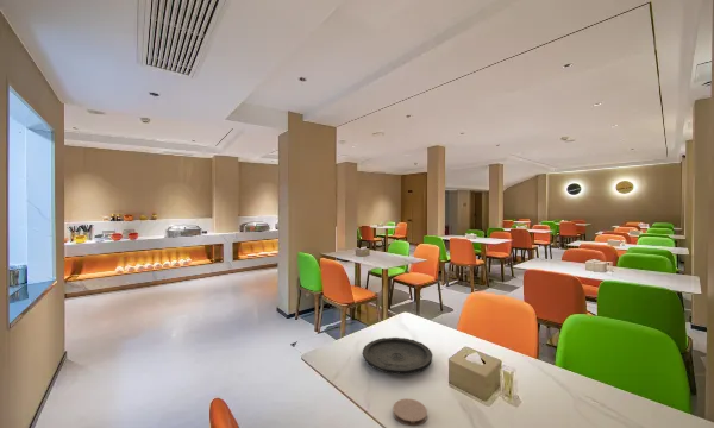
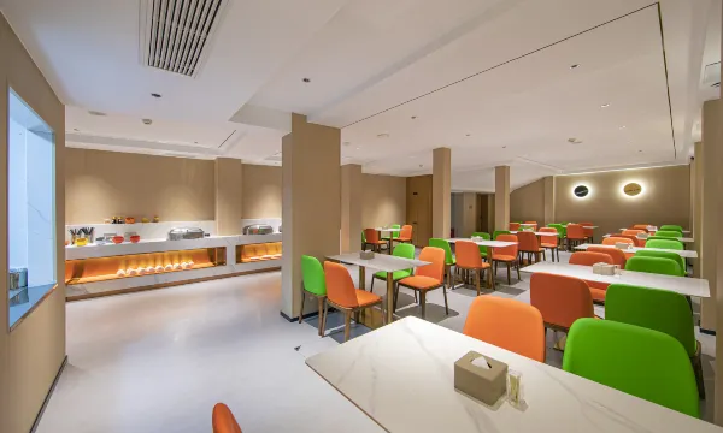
- plate [362,336,433,376]
- coaster [392,397,428,427]
